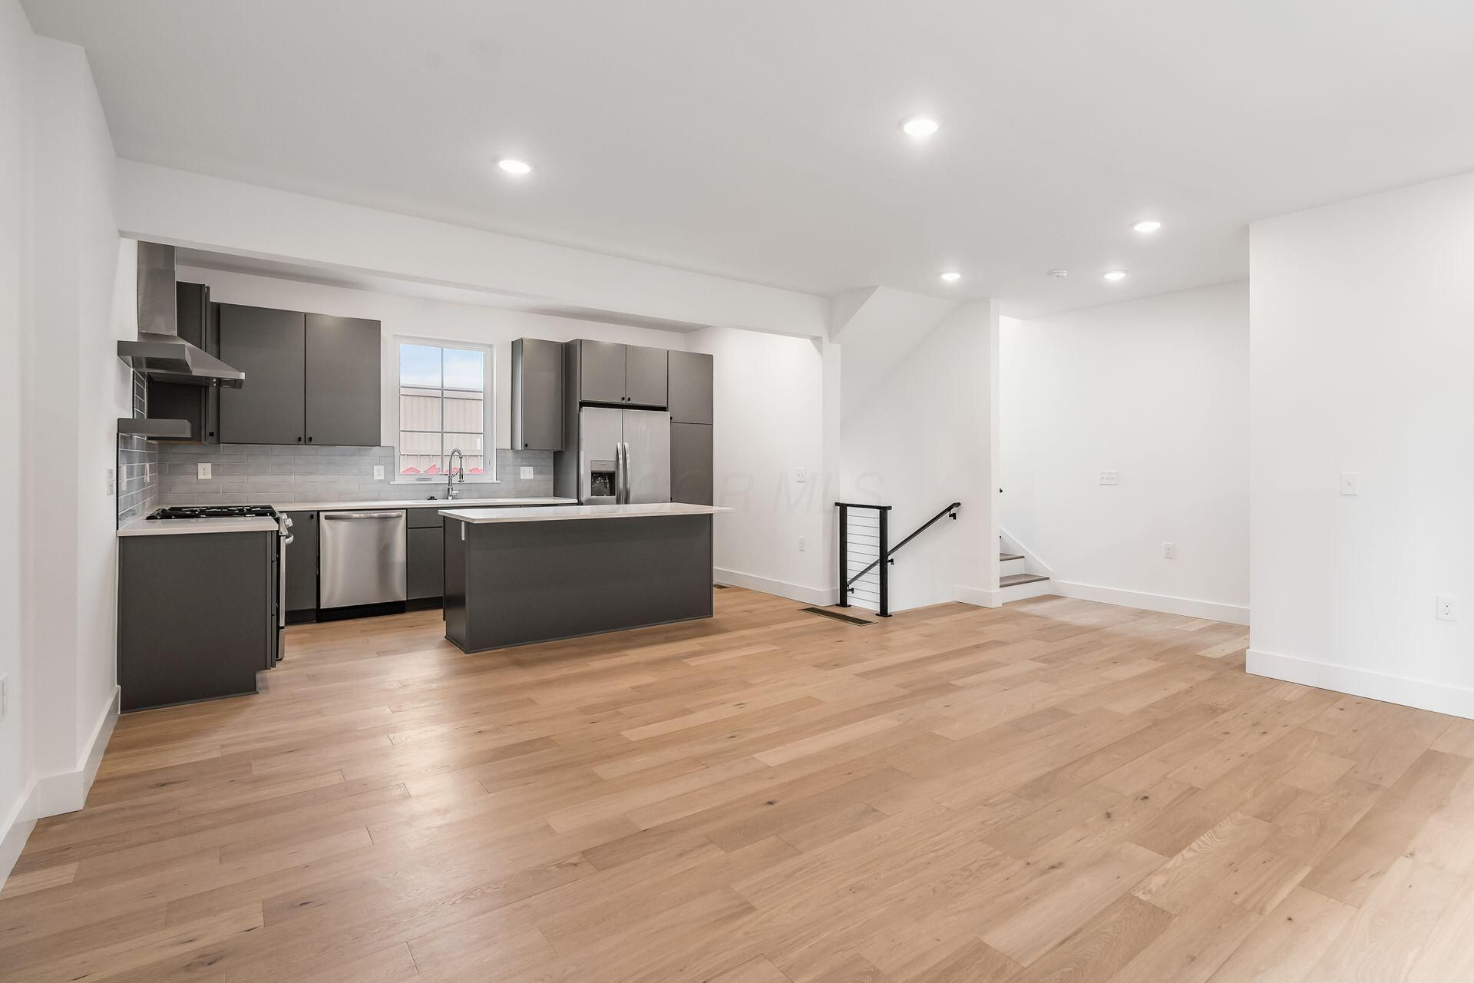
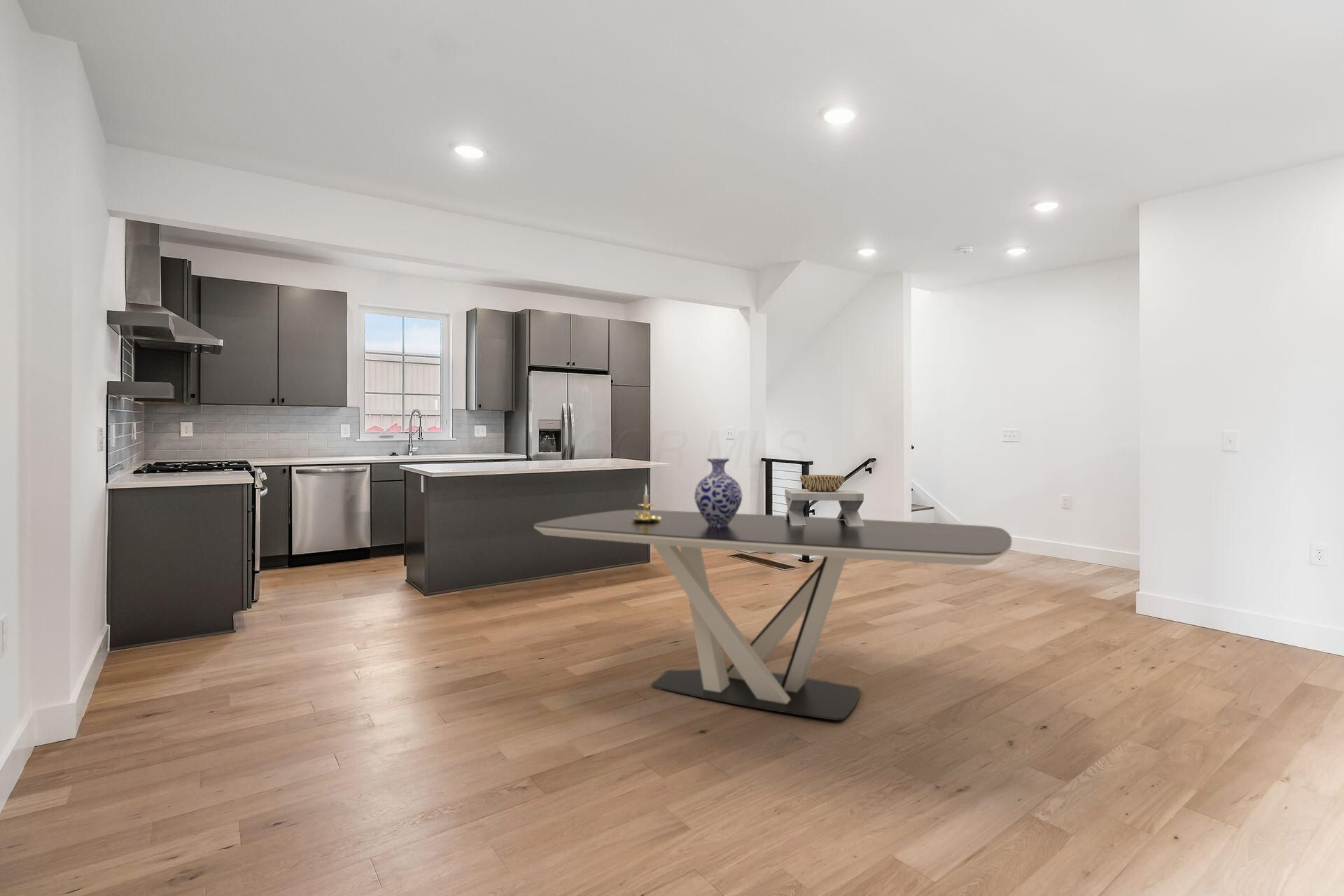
+ candle holder [631,484,661,523]
+ decorative bowl [784,475,865,526]
+ vase [694,458,743,526]
+ dining table [533,509,1012,721]
